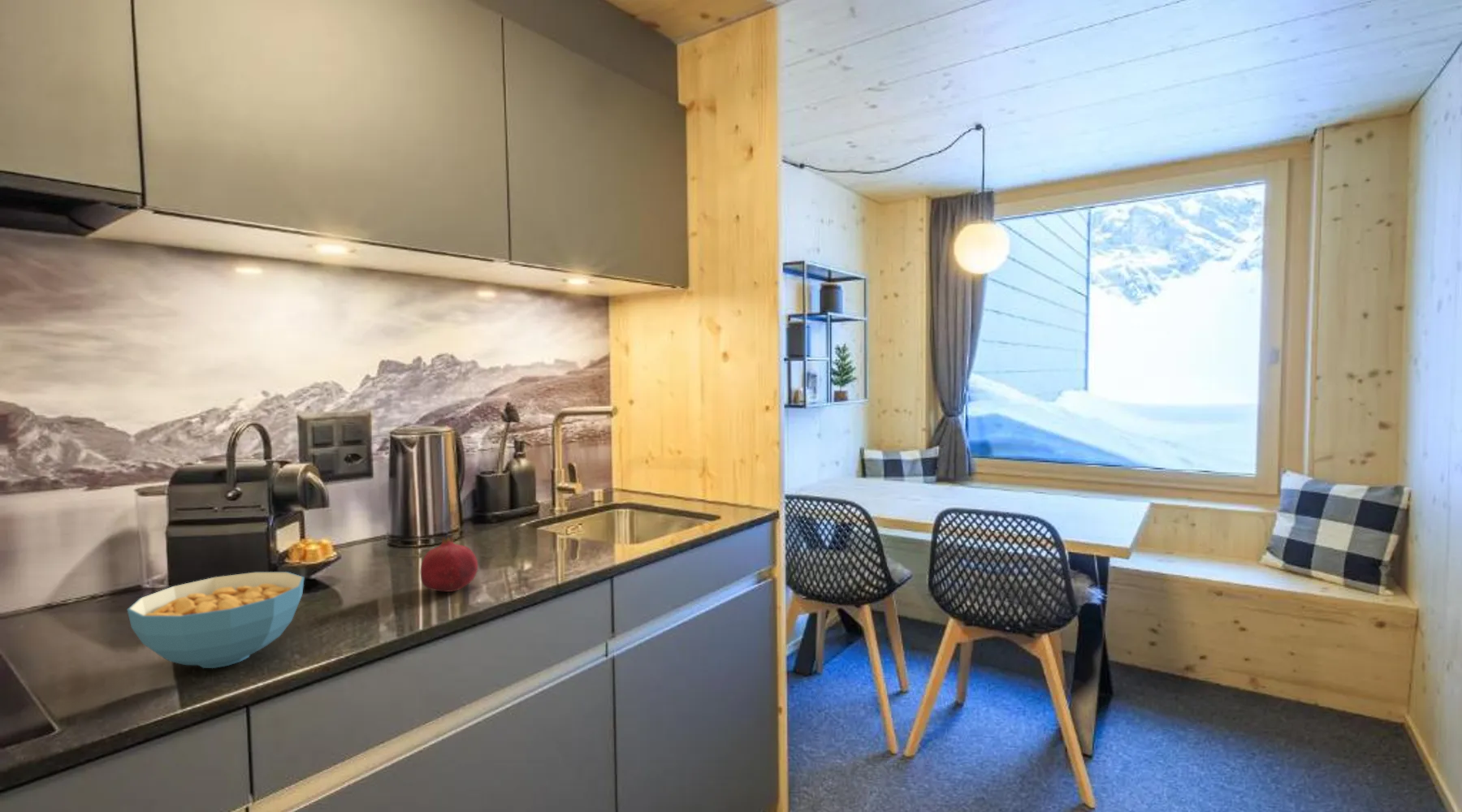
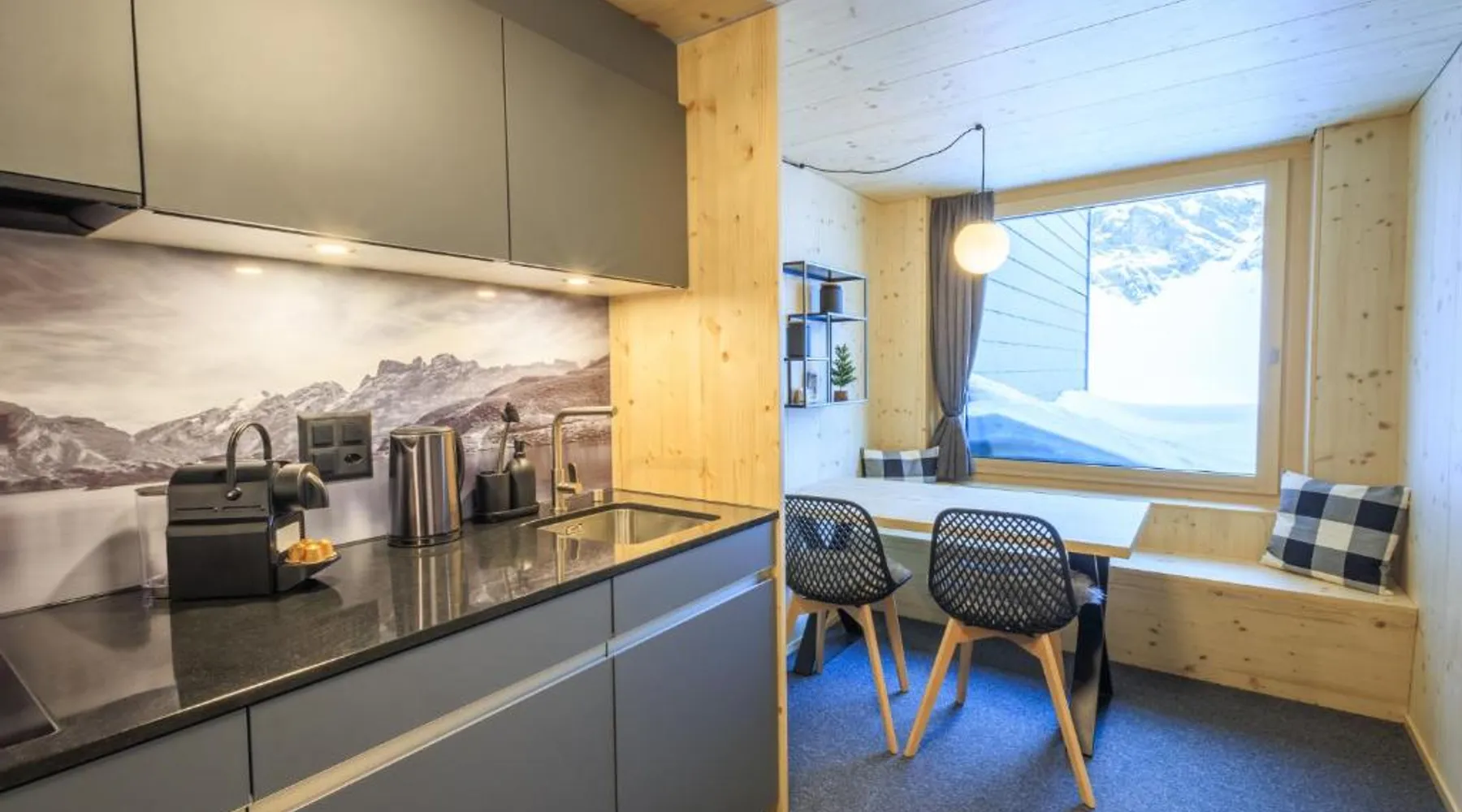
- fruit [420,536,478,593]
- cereal bowl [127,572,305,669]
